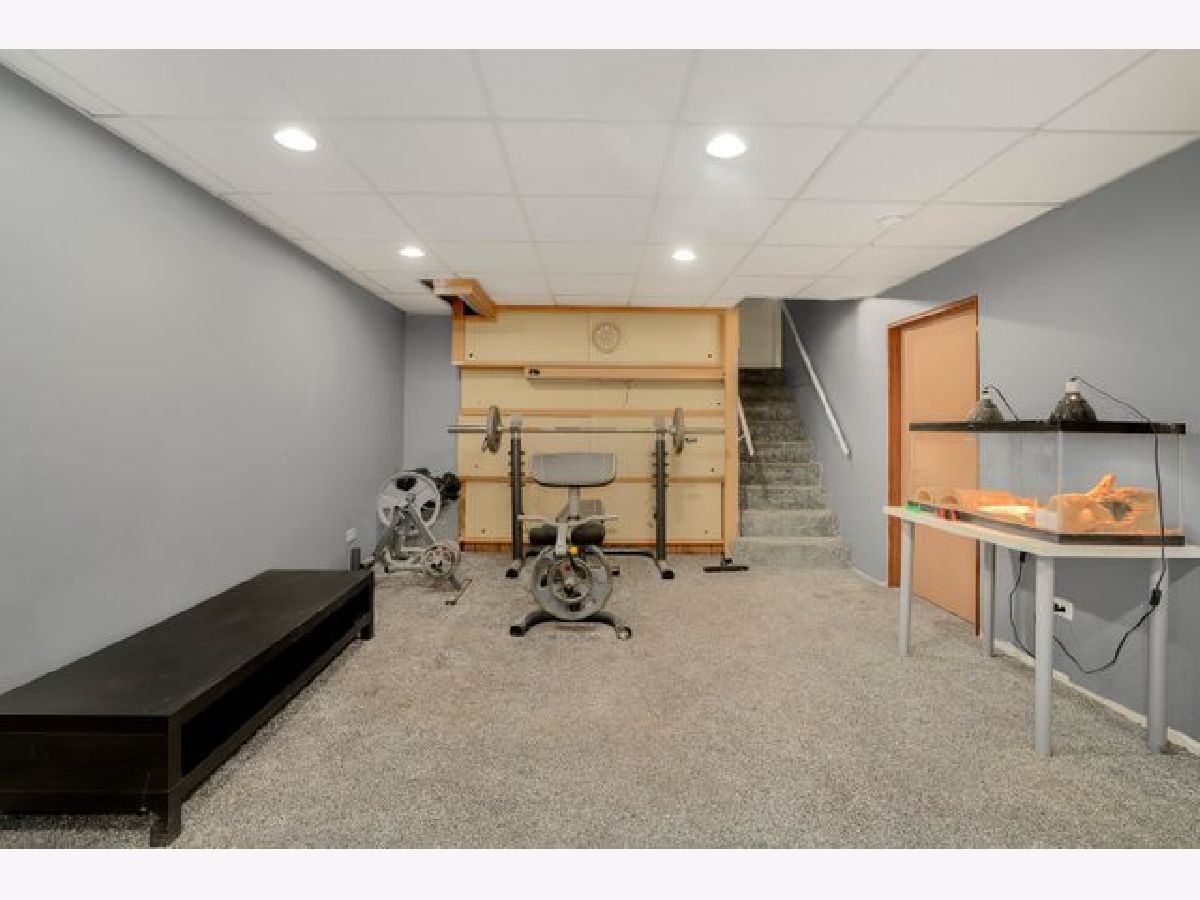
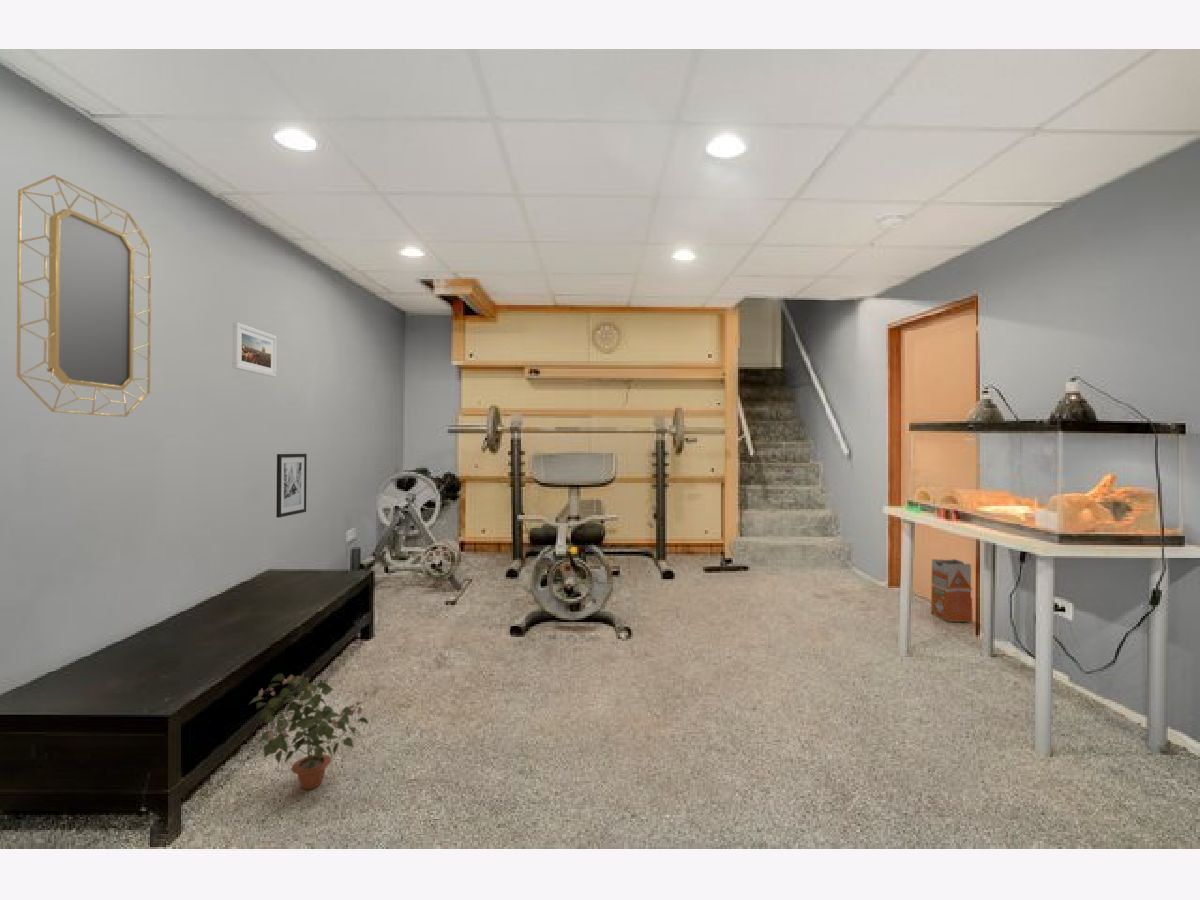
+ waste bin [930,558,973,623]
+ wall art [275,453,308,519]
+ home mirror [16,174,152,418]
+ potted plant [248,671,370,790]
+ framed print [232,321,278,378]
